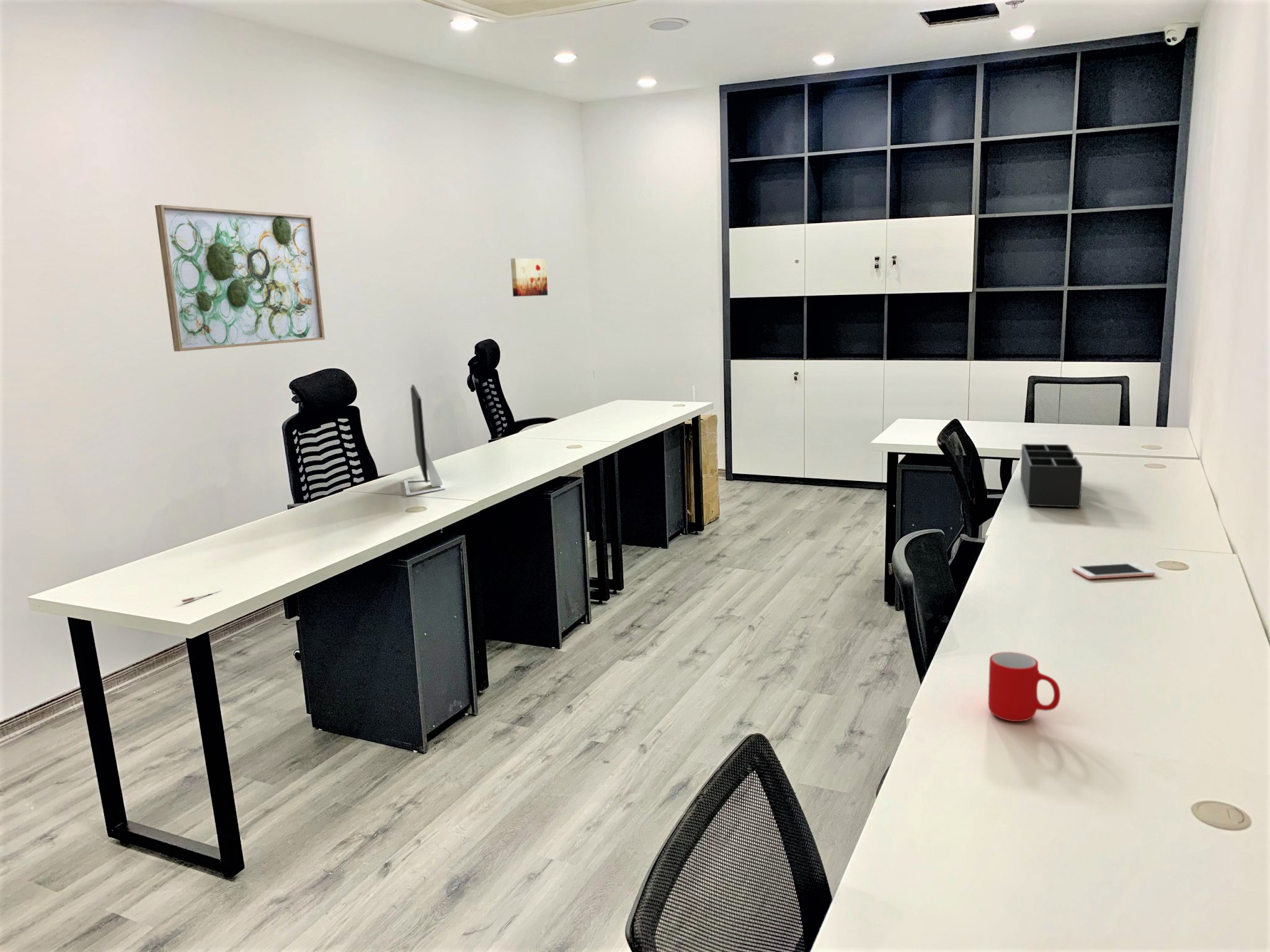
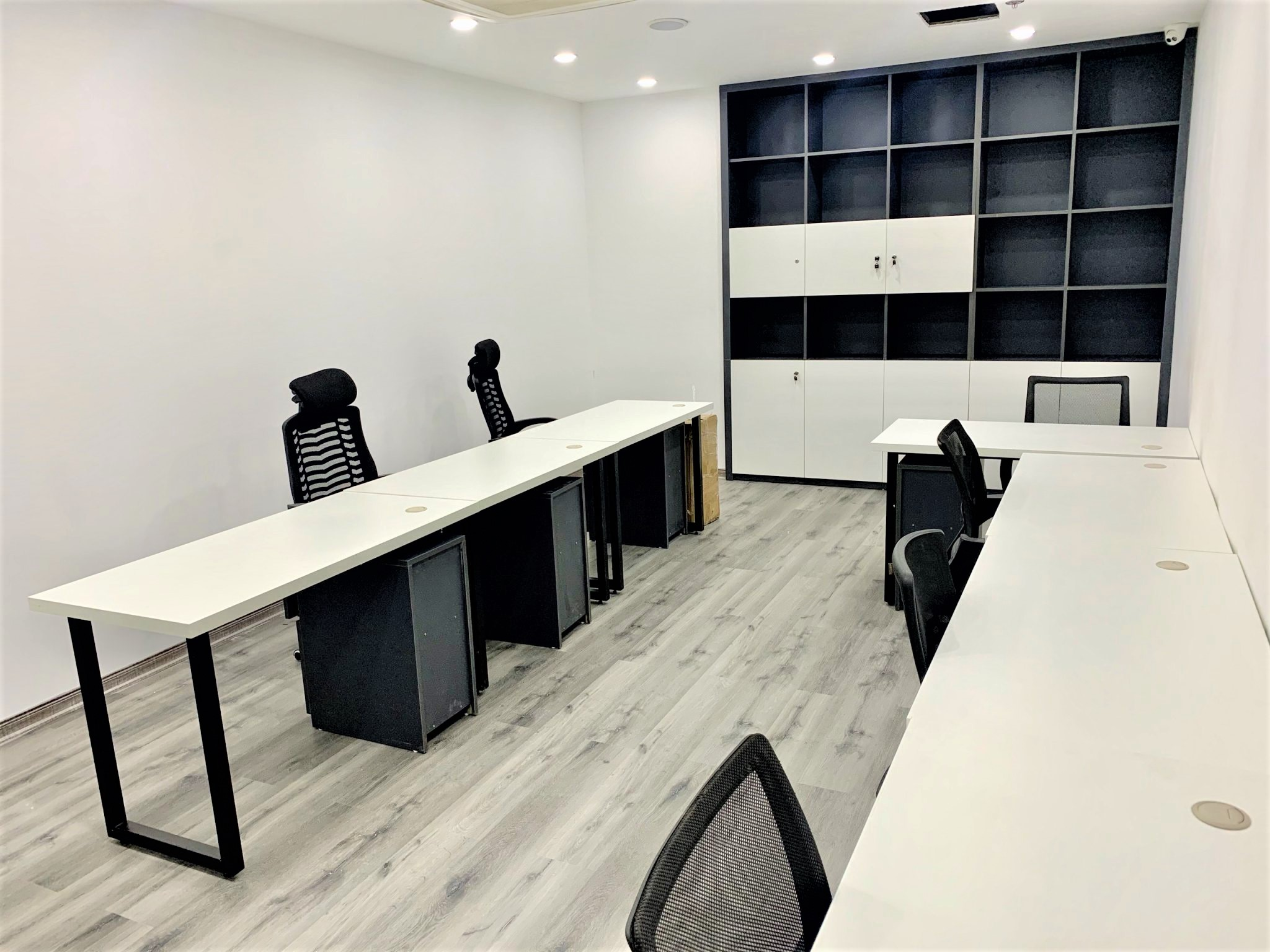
- cup [987,651,1061,722]
- pen [181,590,222,603]
- wall art [154,204,326,352]
- wall art [510,258,548,297]
- monitor [403,384,446,496]
- desk organizer [1020,443,1083,508]
- cell phone [1072,563,1156,580]
